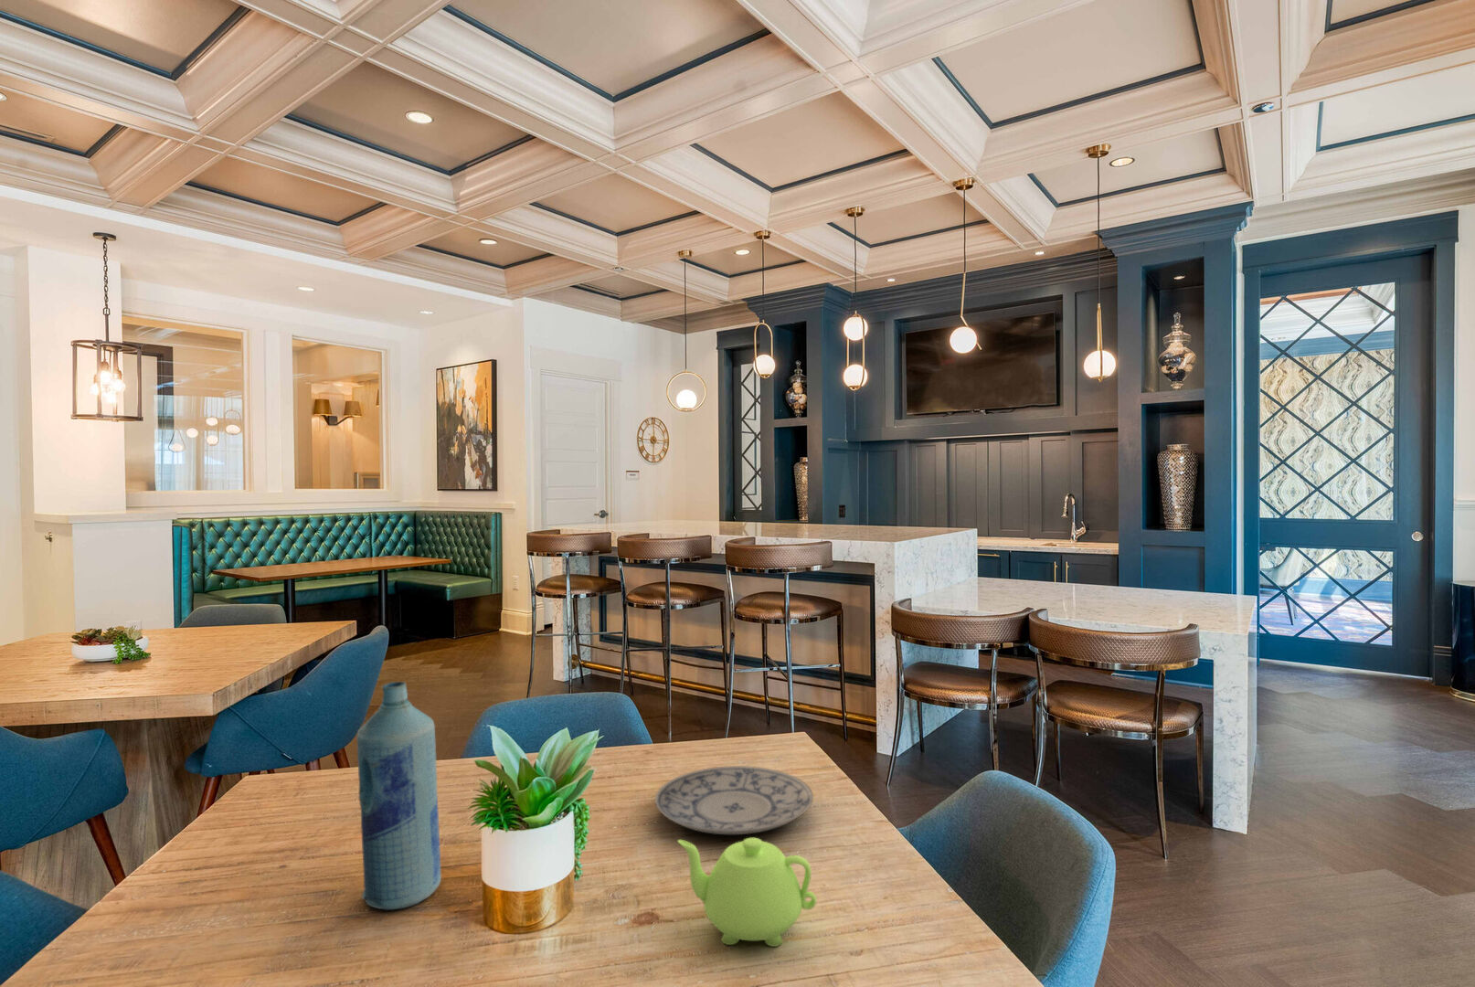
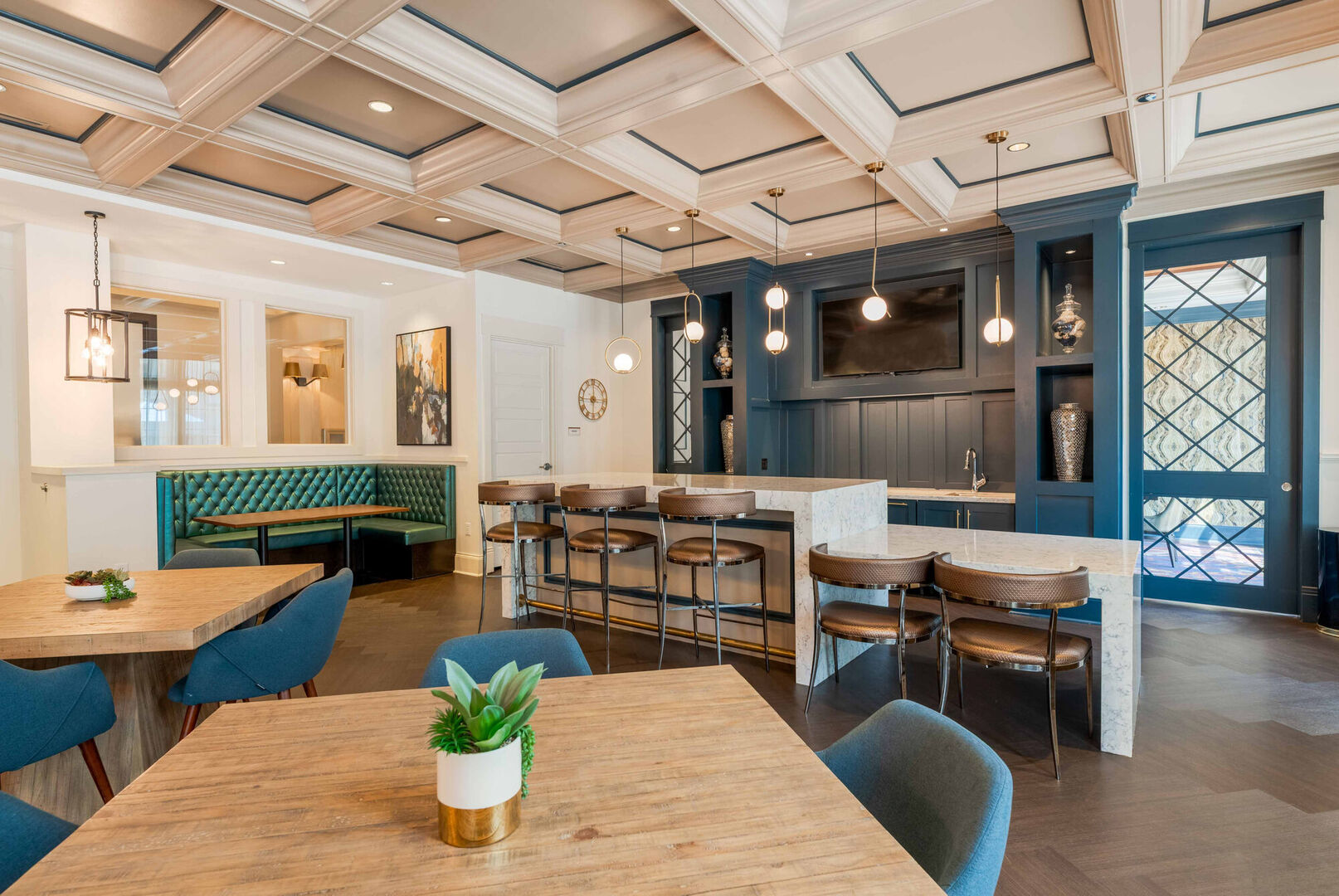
- teapot [677,837,817,947]
- bottle [357,681,443,911]
- plate [654,764,814,835]
